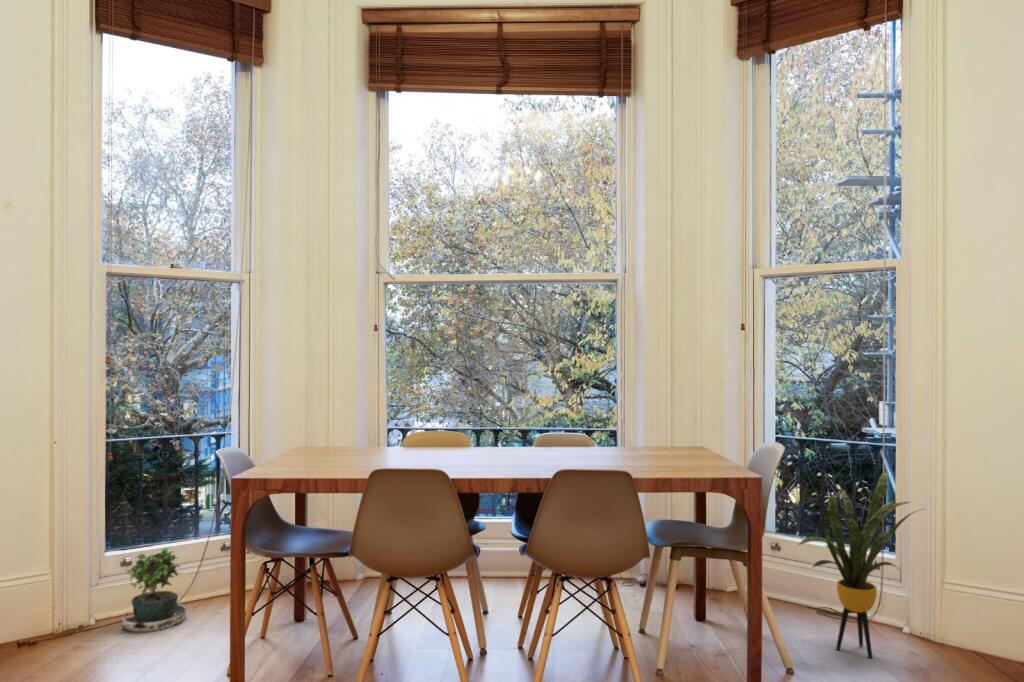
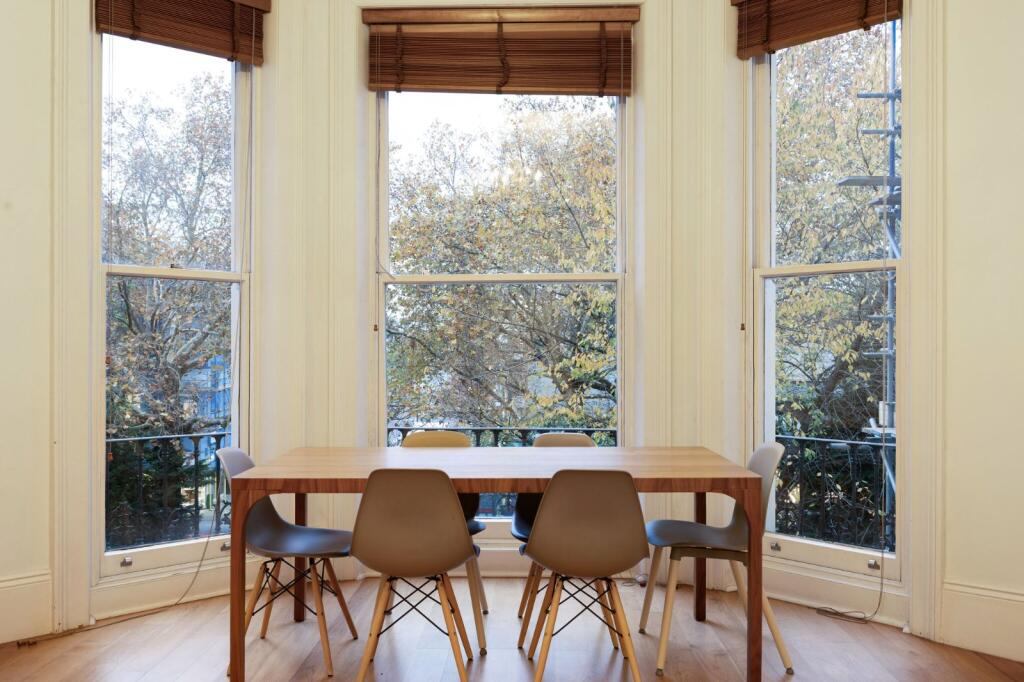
- house plant [796,469,925,659]
- potted plant [122,546,188,636]
